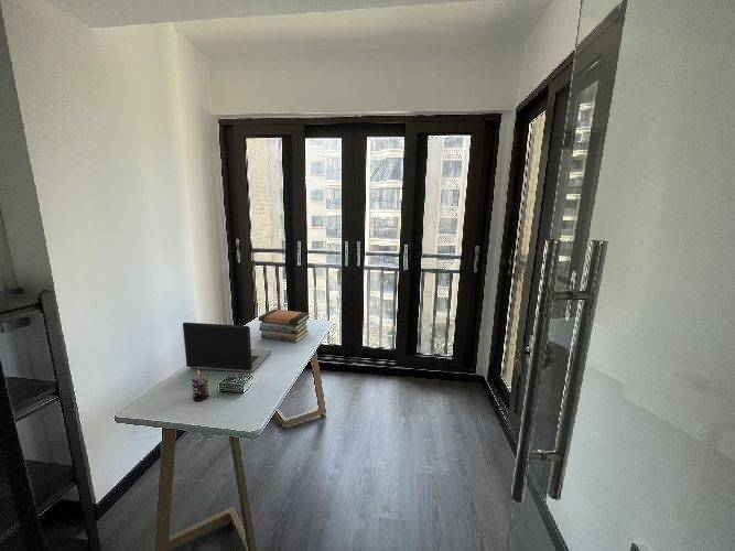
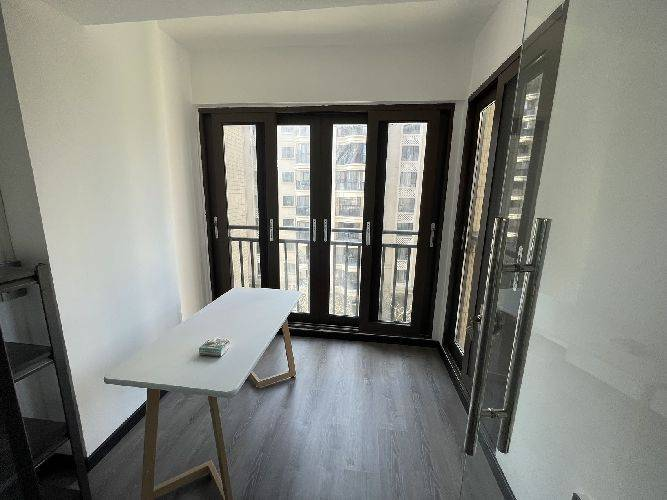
- book stack [258,309,311,344]
- laptop computer [182,322,272,374]
- pen holder [190,369,213,402]
